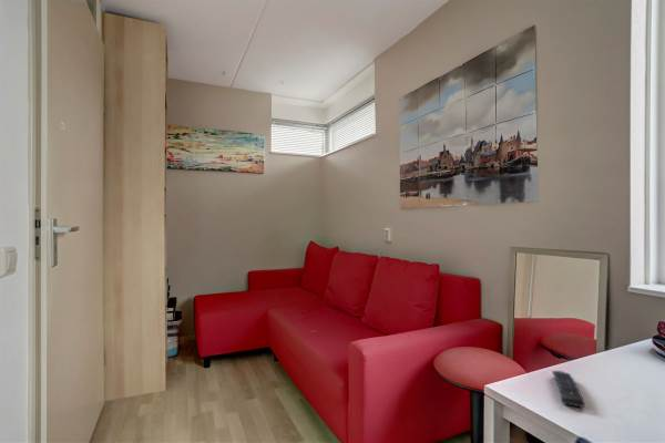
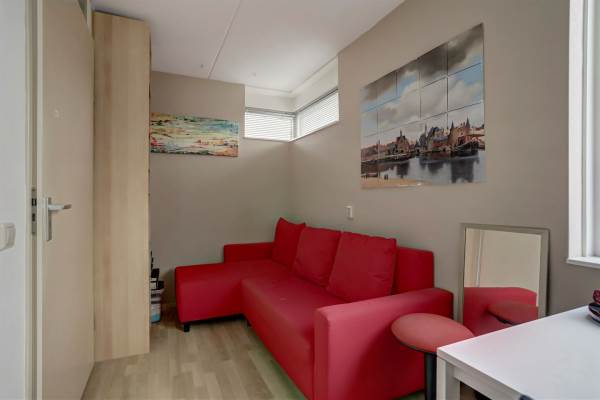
- remote control [551,370,586,409]
